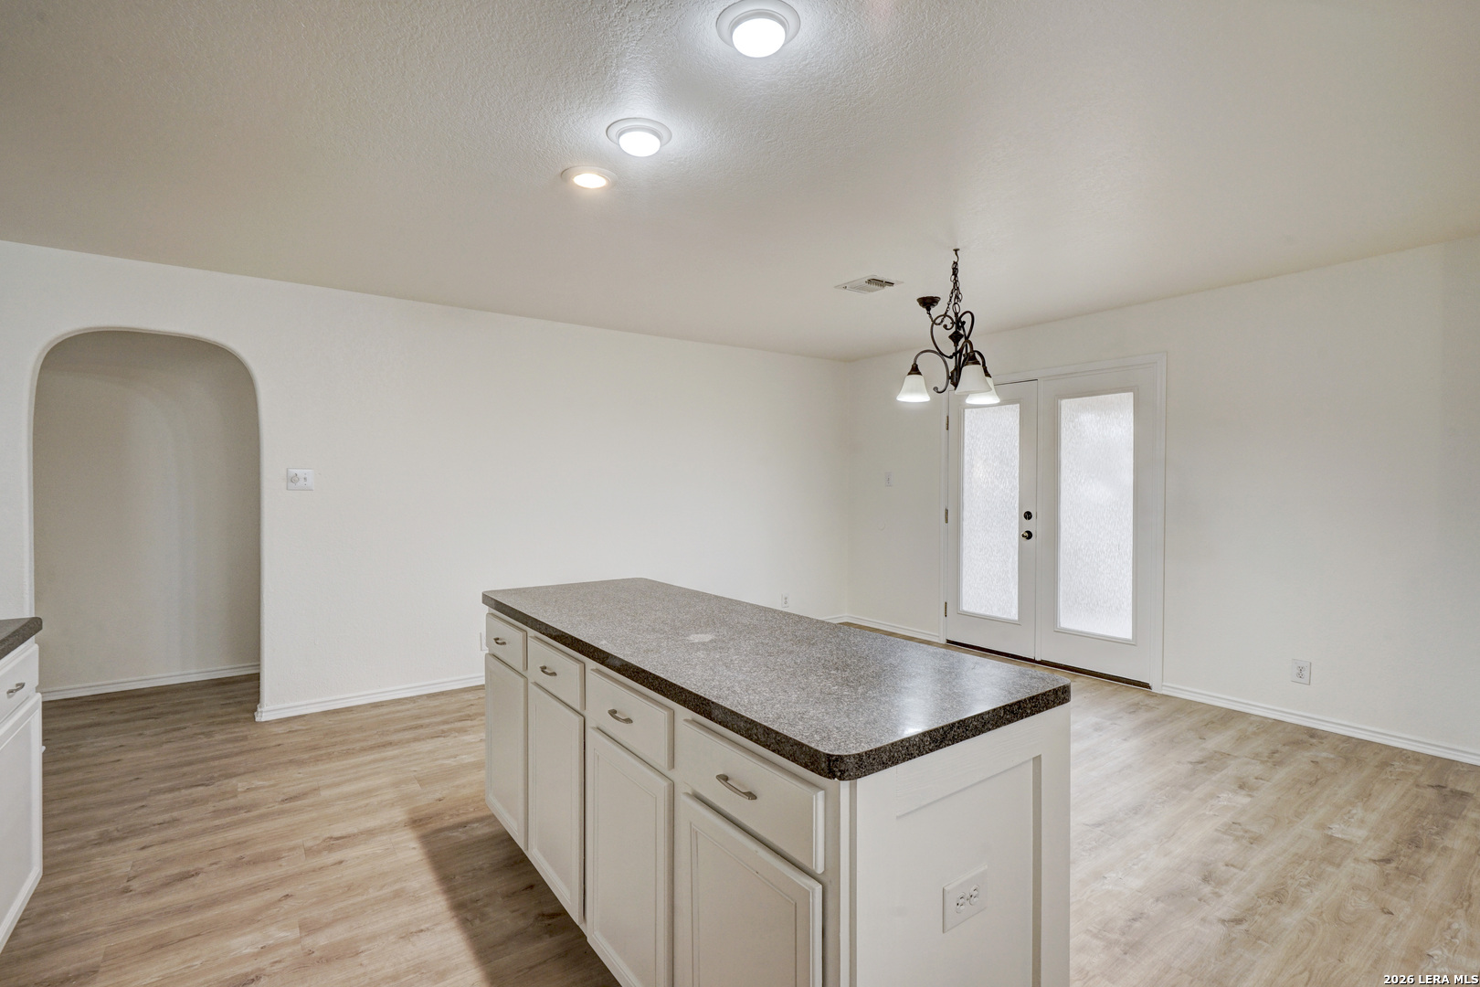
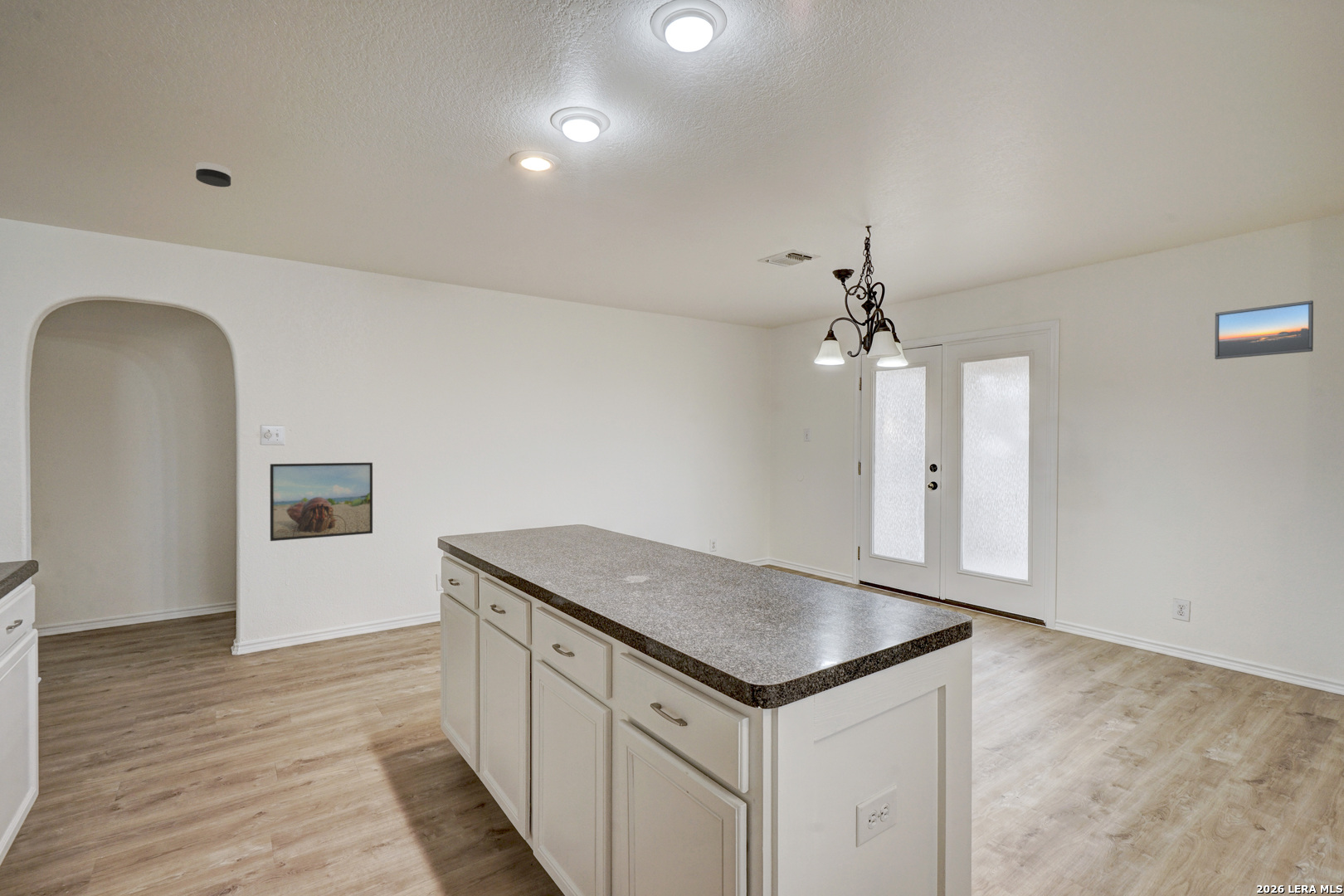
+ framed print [270,462,373,542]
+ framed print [1214,299,1314,360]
+ smoke detector [195,161,232,187]
